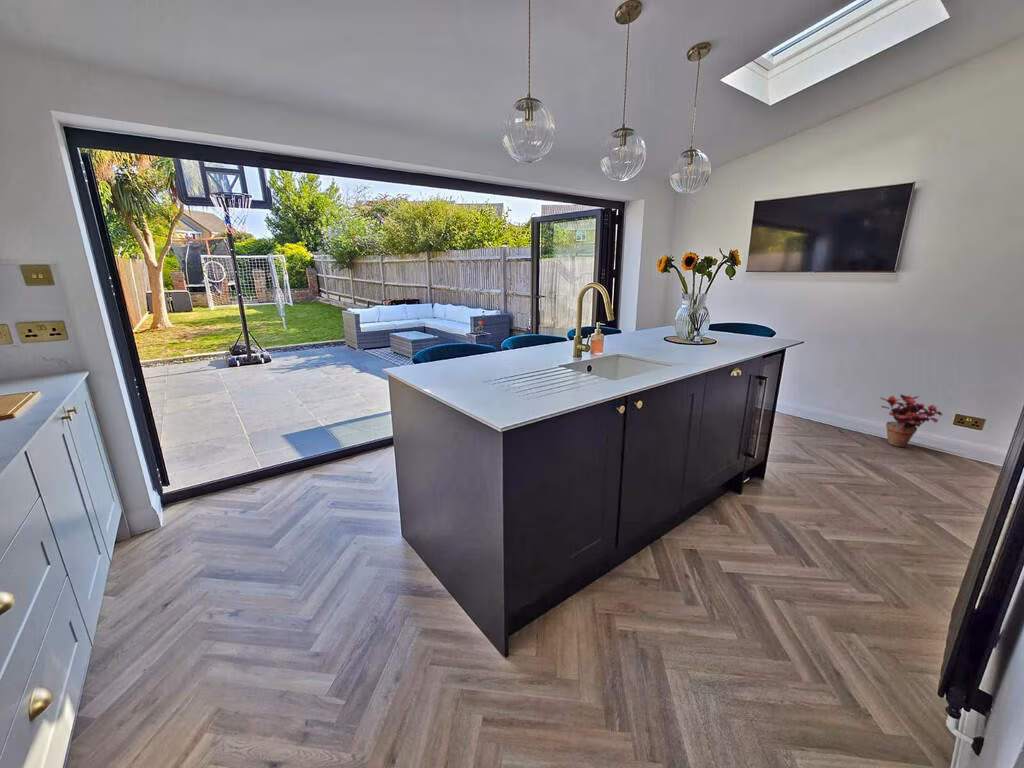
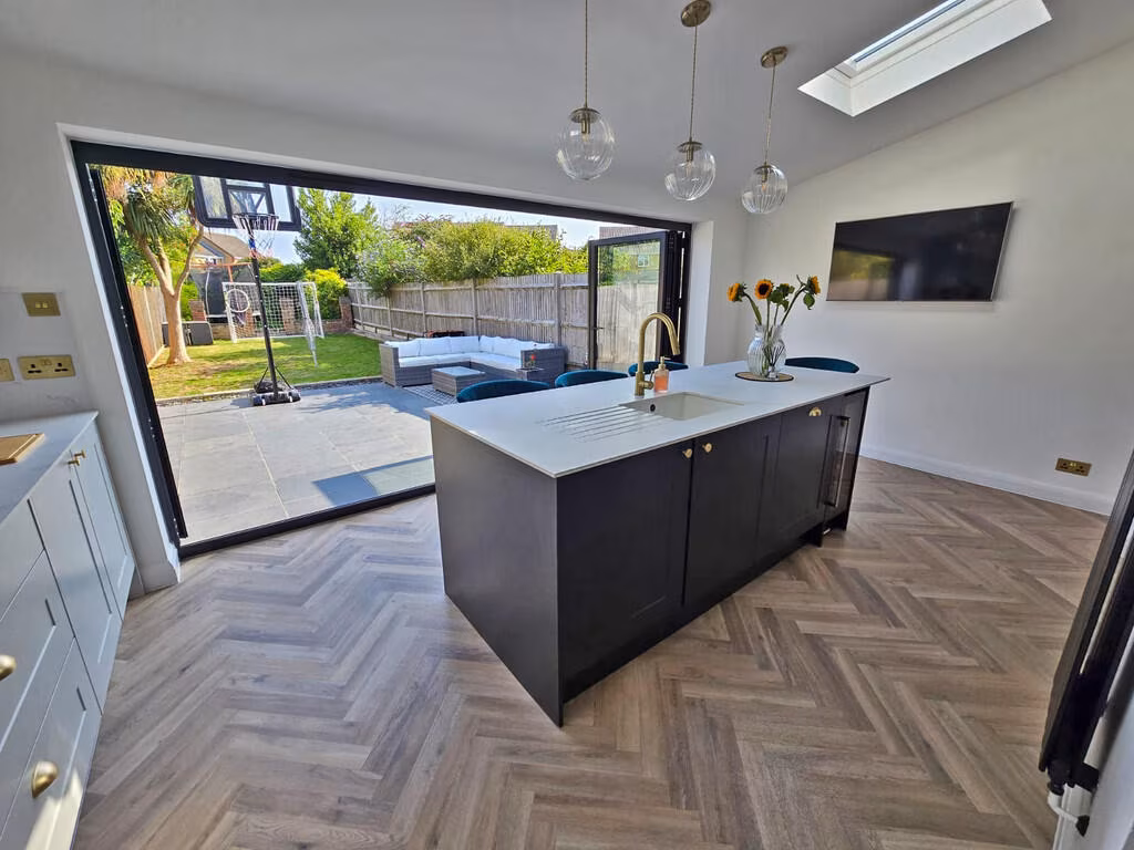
- potted plant [880,393,943,448]
